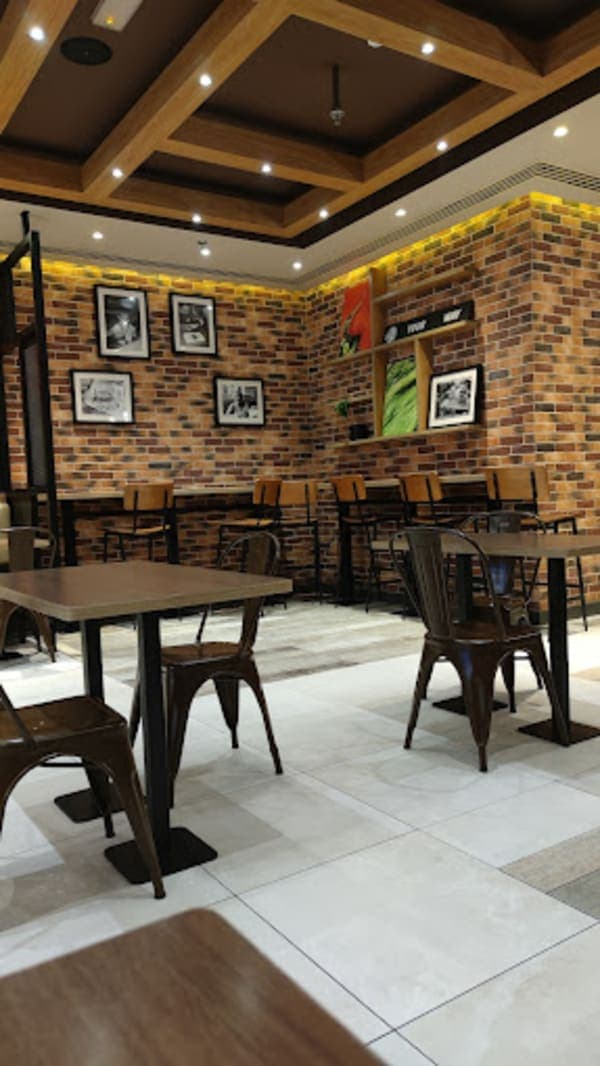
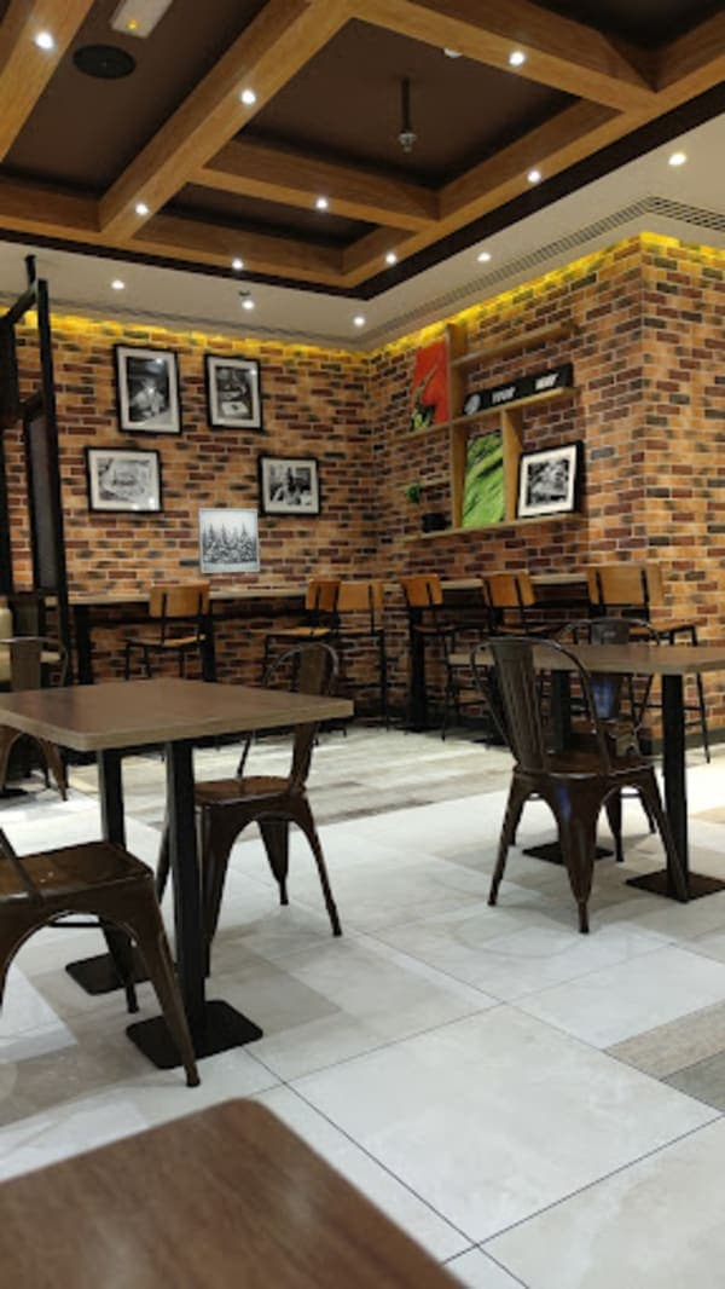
+ wall art [196,507,261,574]
